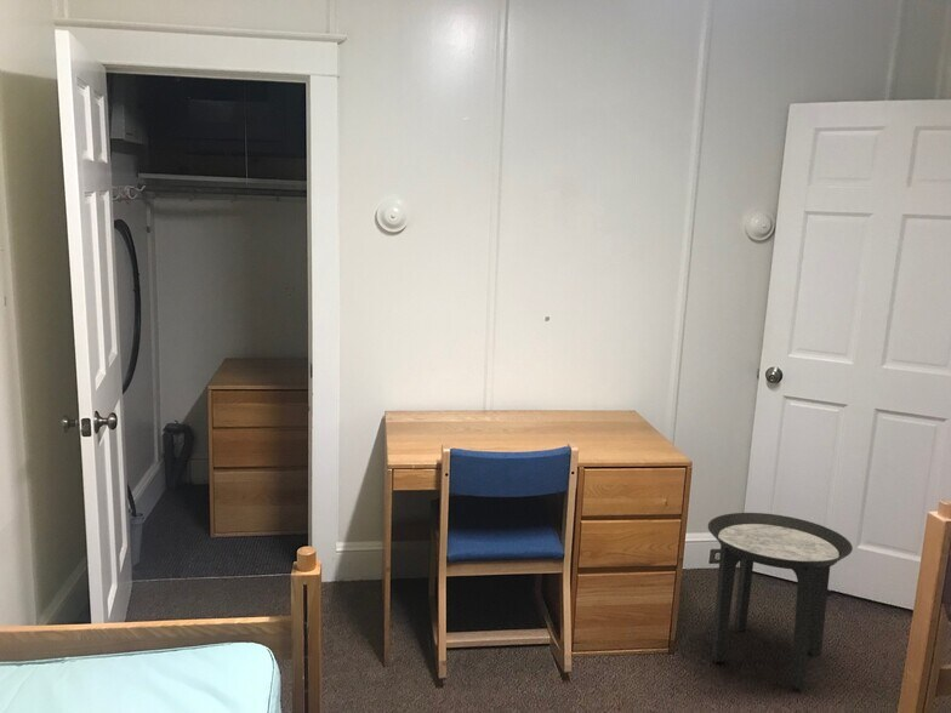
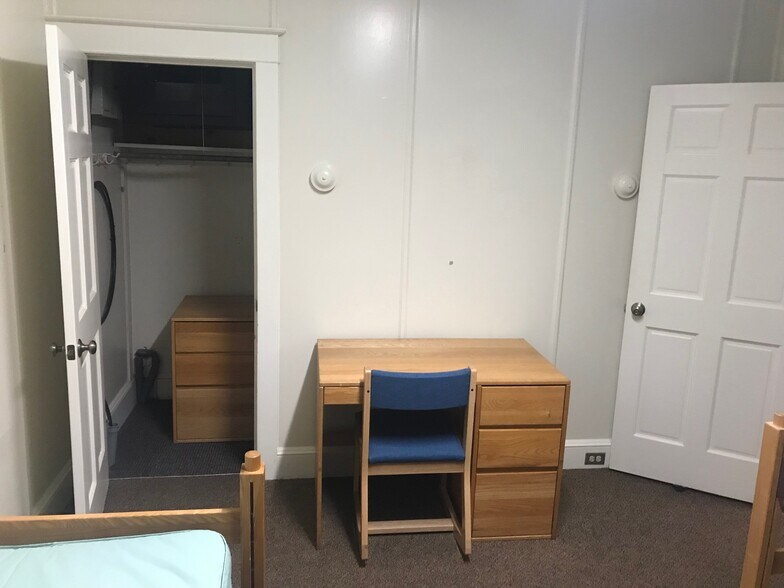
- side table [707,512,854,690]
